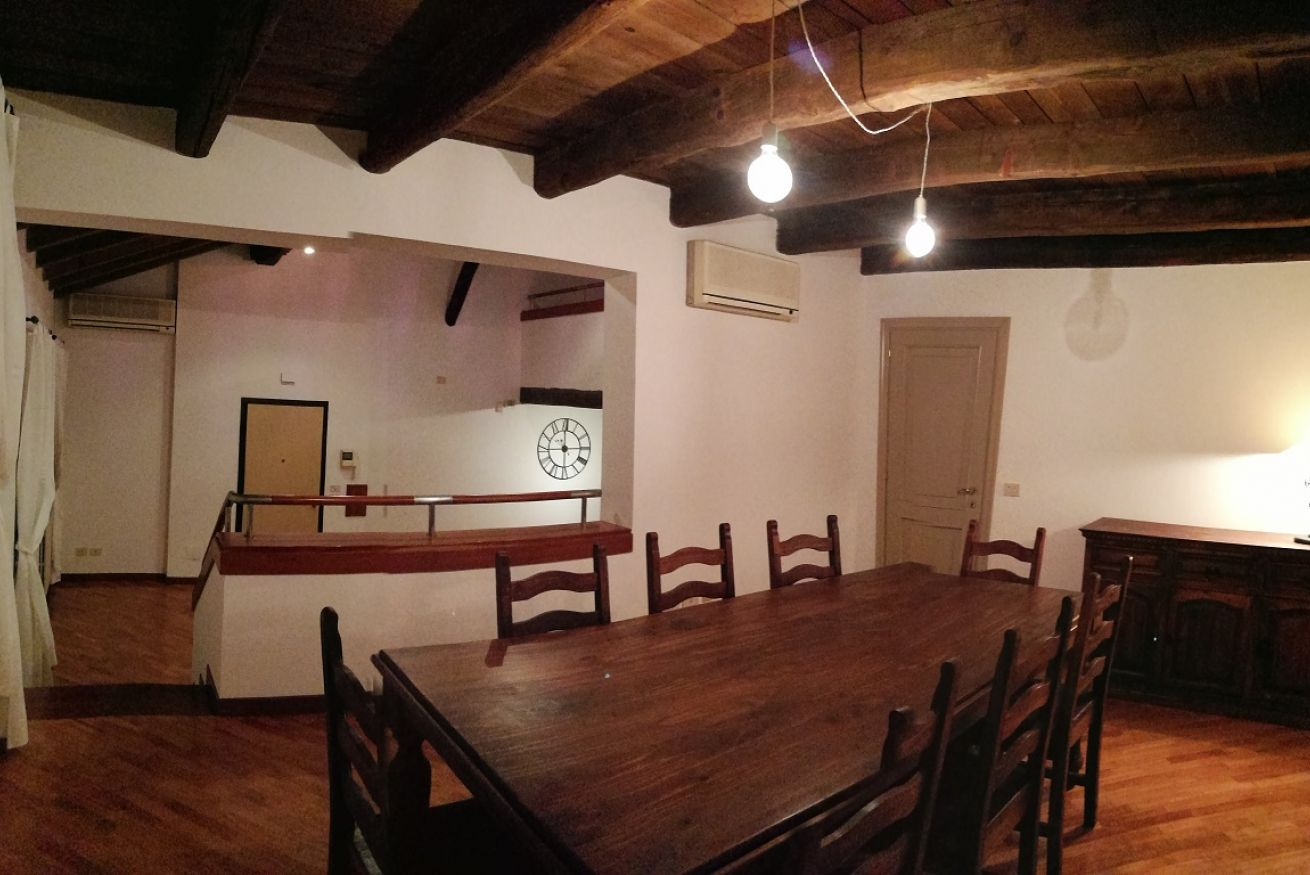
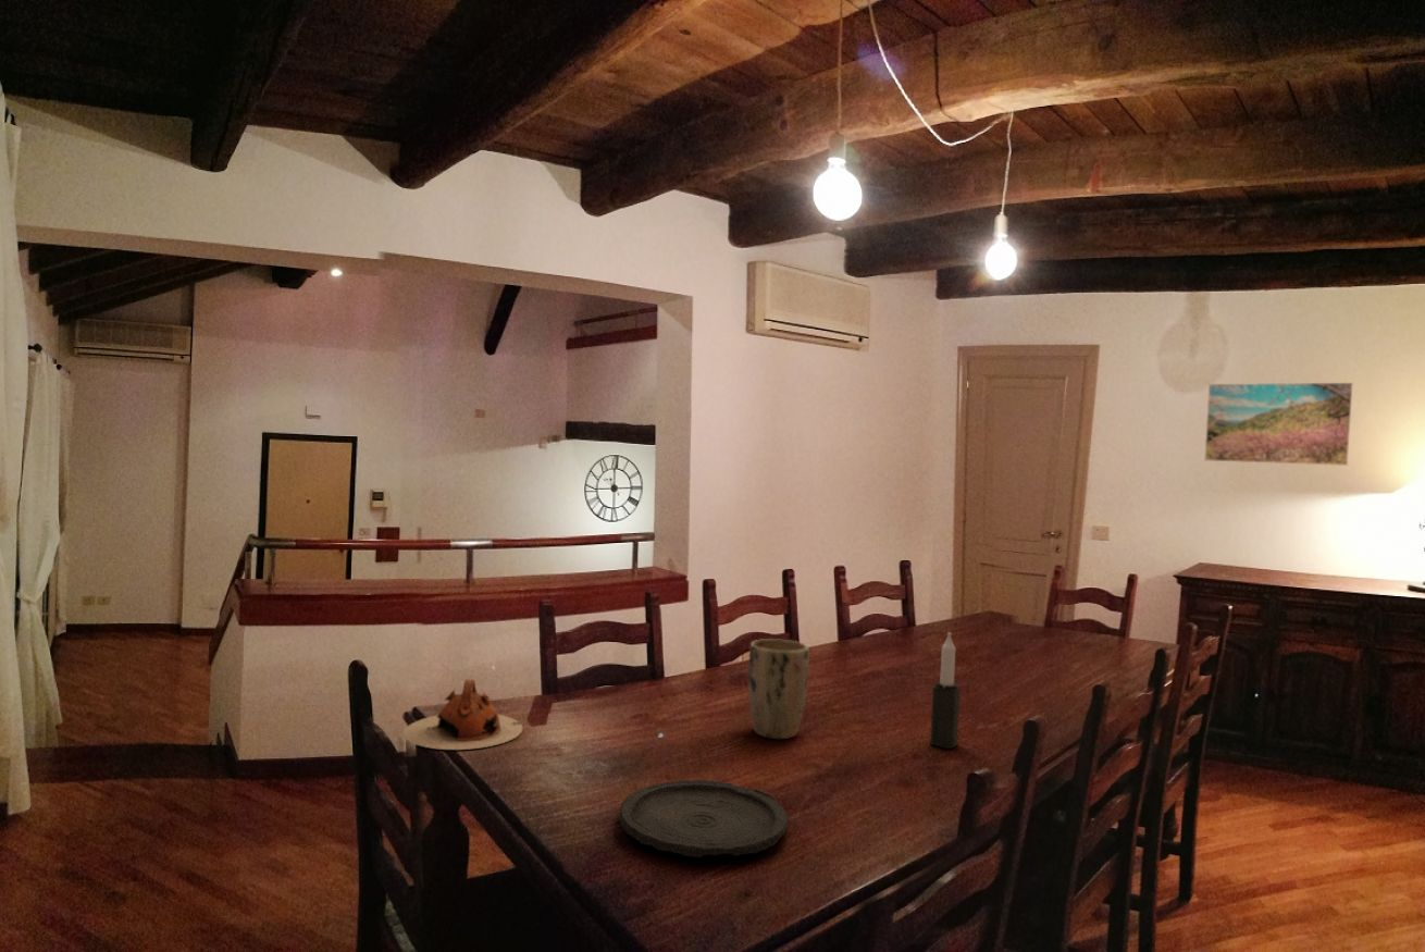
+ plant pot [747,638,809,740]
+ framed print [1203,382,1353,467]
+ plate [619,779,789,858]
+ candle [929,631,962,750]
+ teapot [401,678,523,751]
